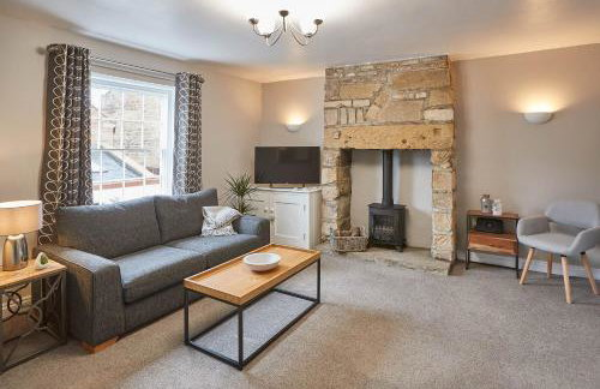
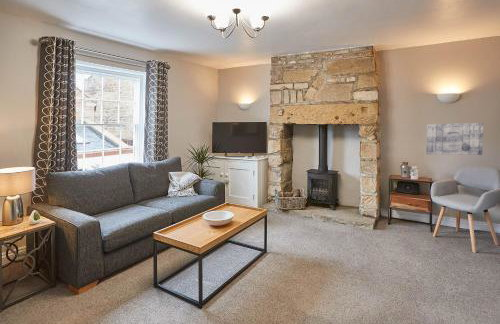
+ wall art [425,122,484,156]
